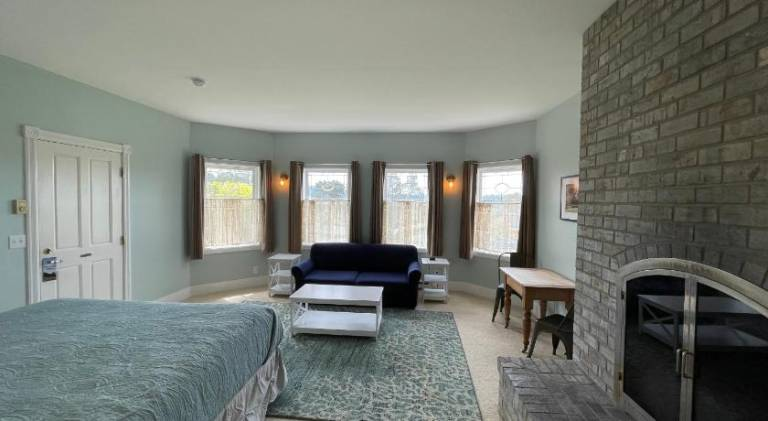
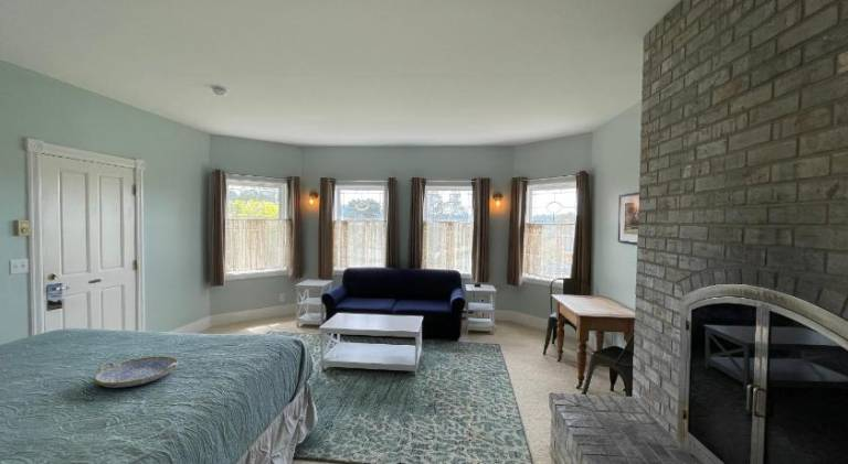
+ serving tray [93,355,179,389]
